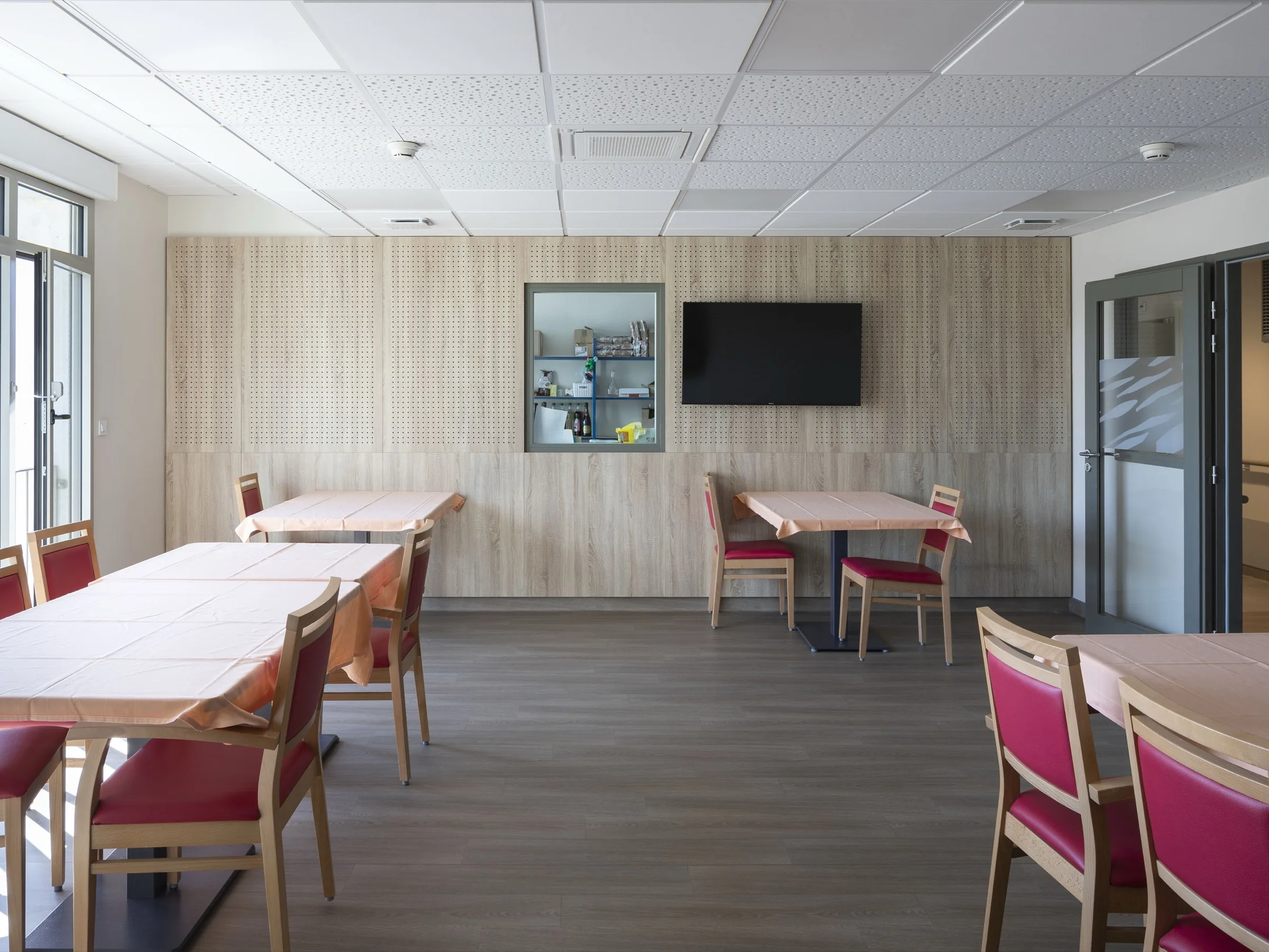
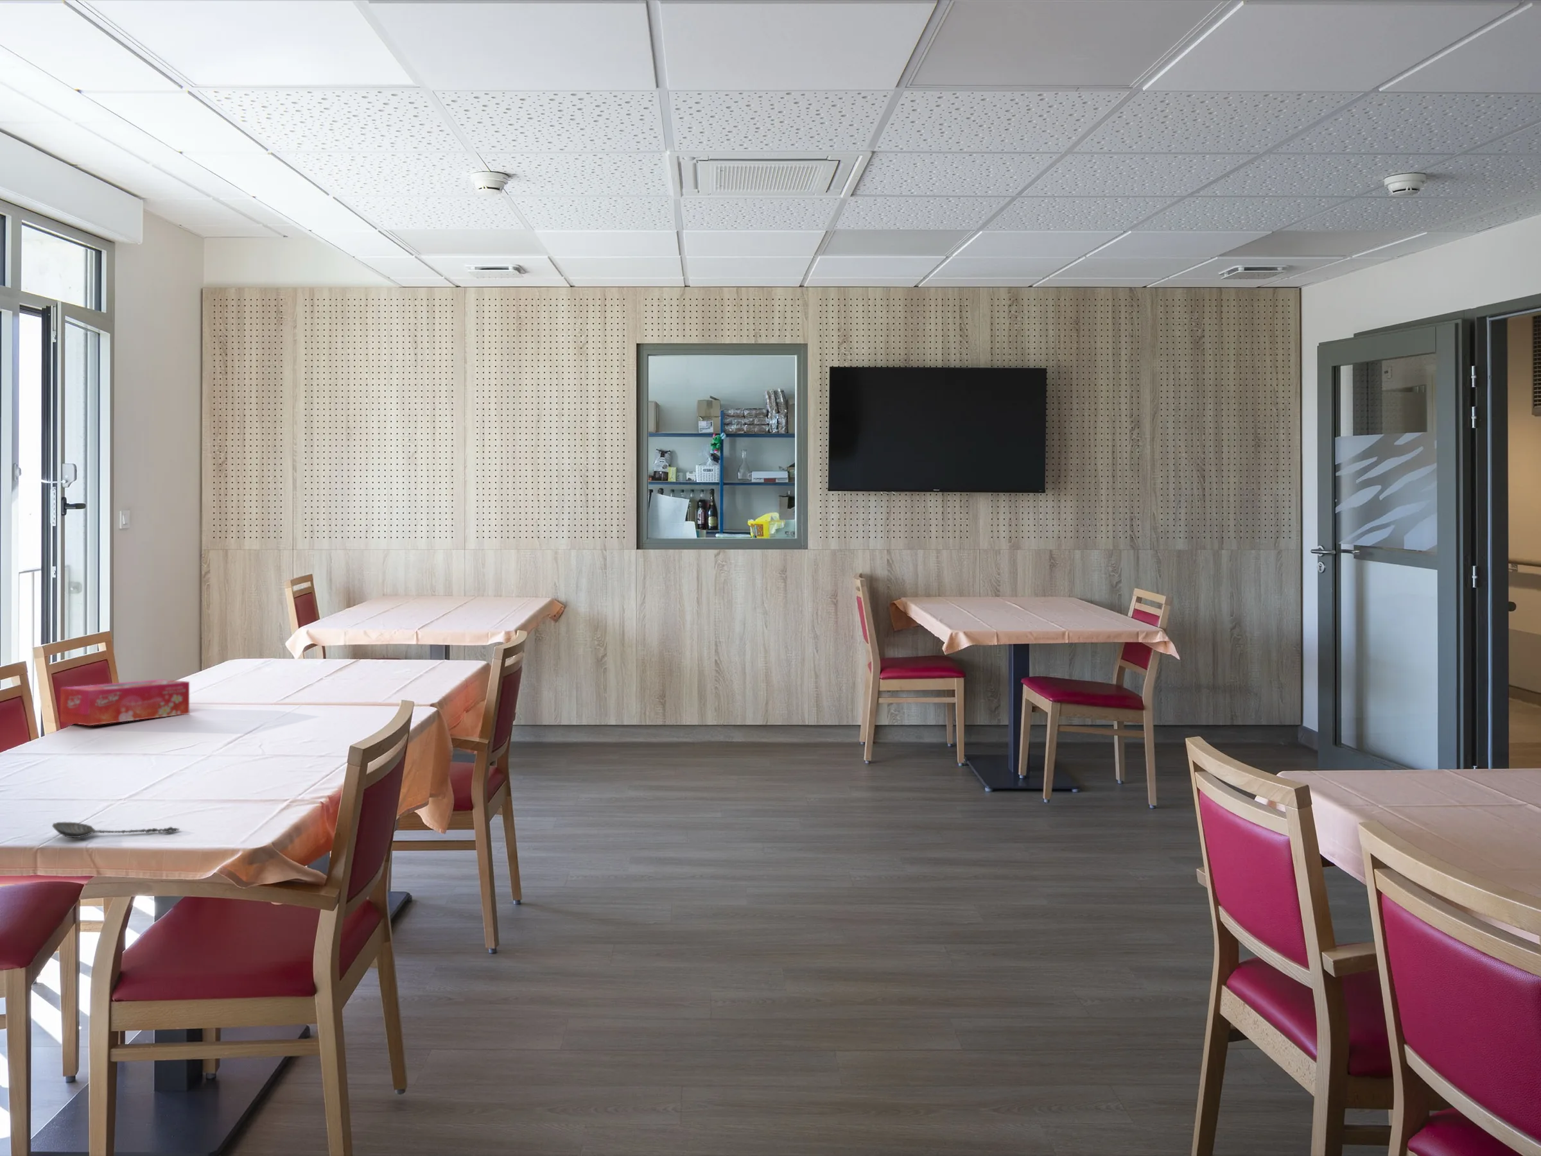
+ spoon [51,822,181,838]
+ tissue box [60,679,191,726]
